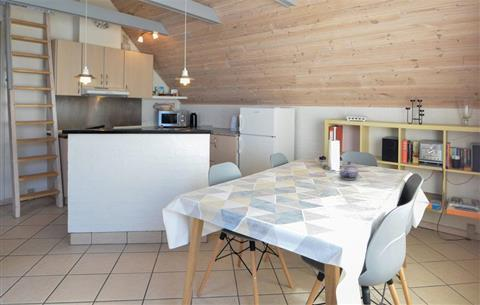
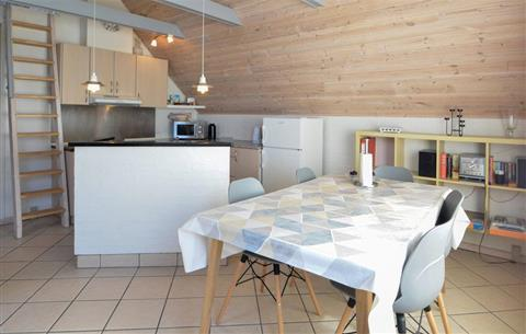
- teapot [338,161,359,181]
